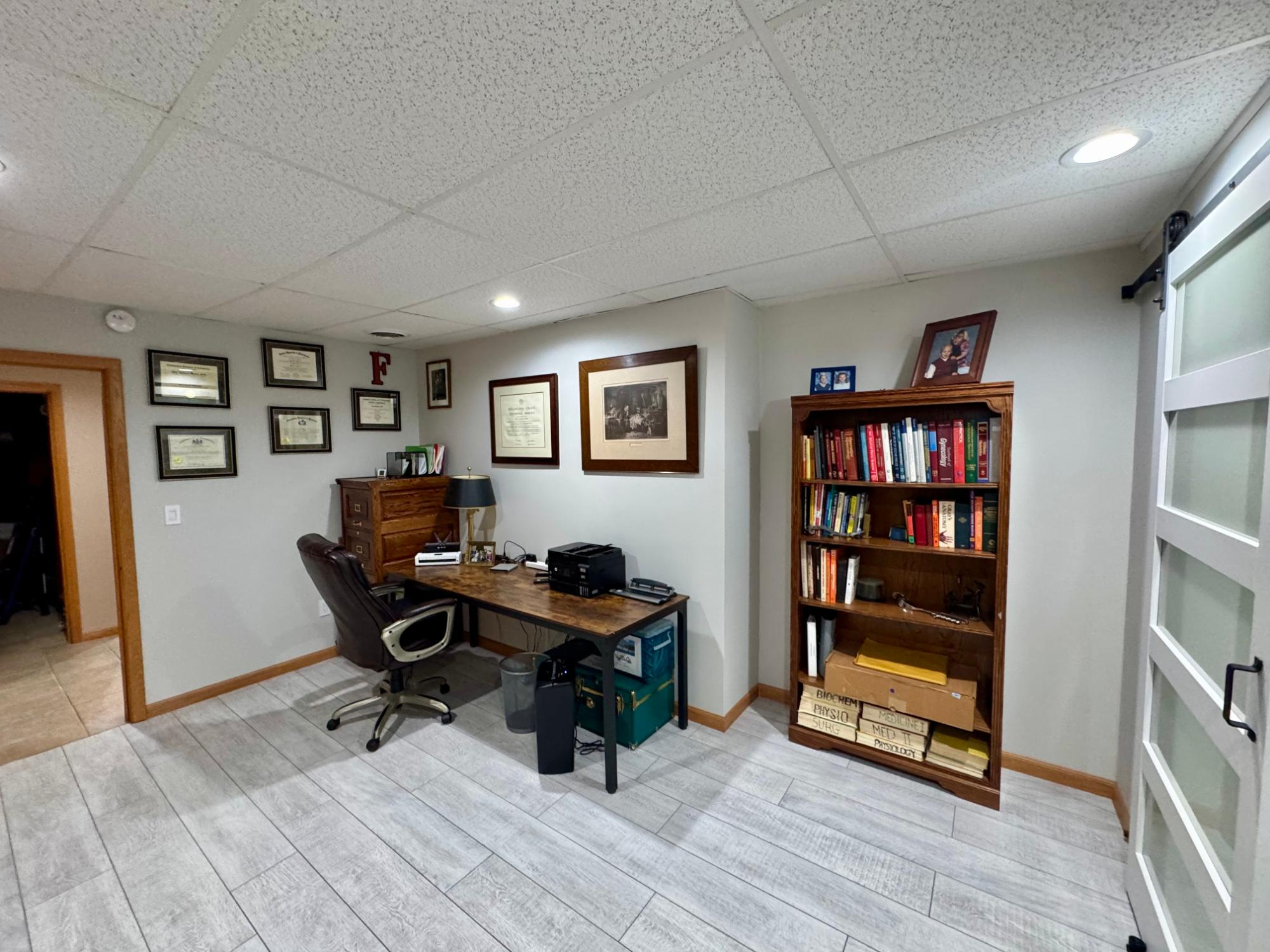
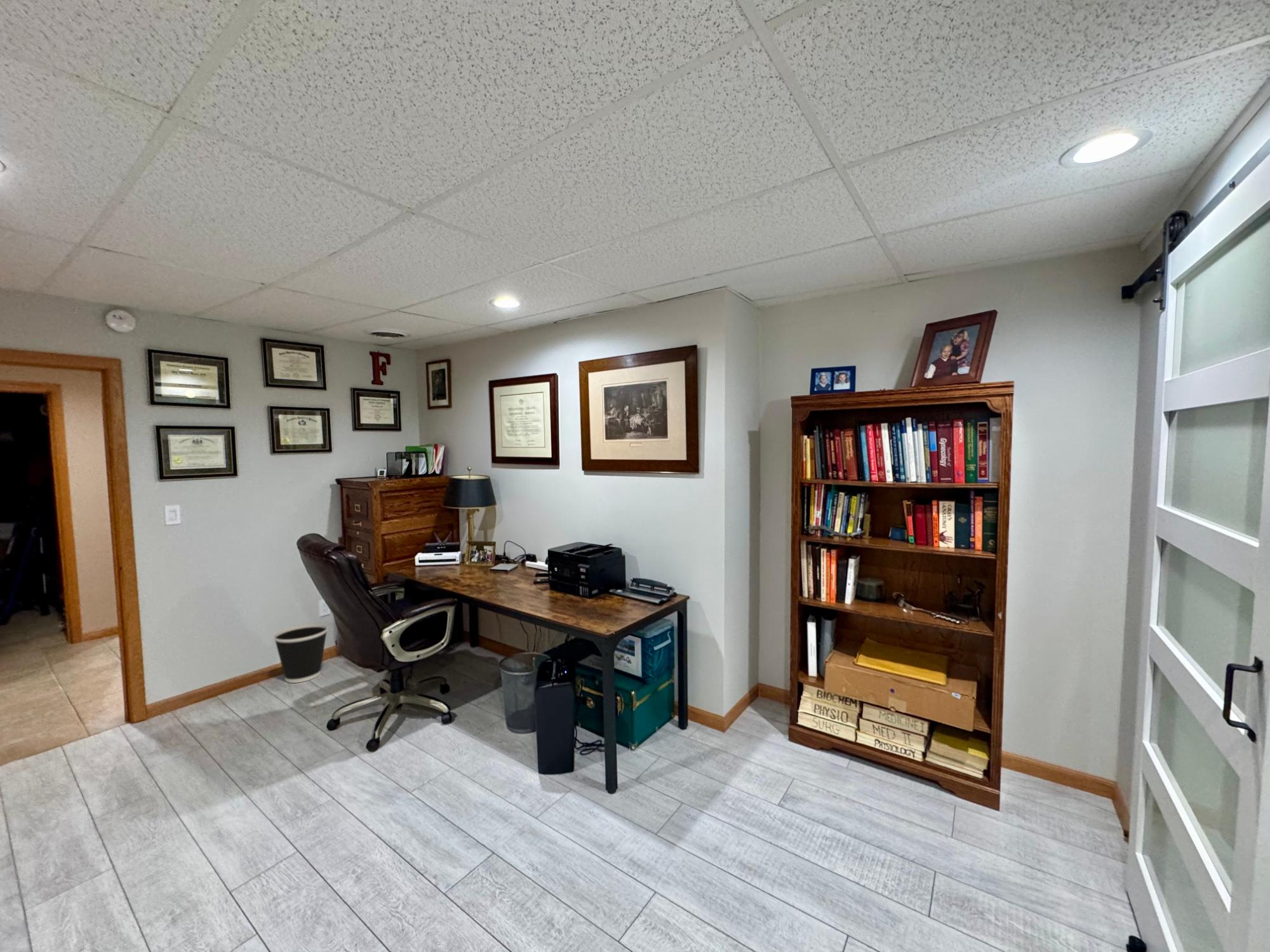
+ wastebasket [272,623,329,684]
